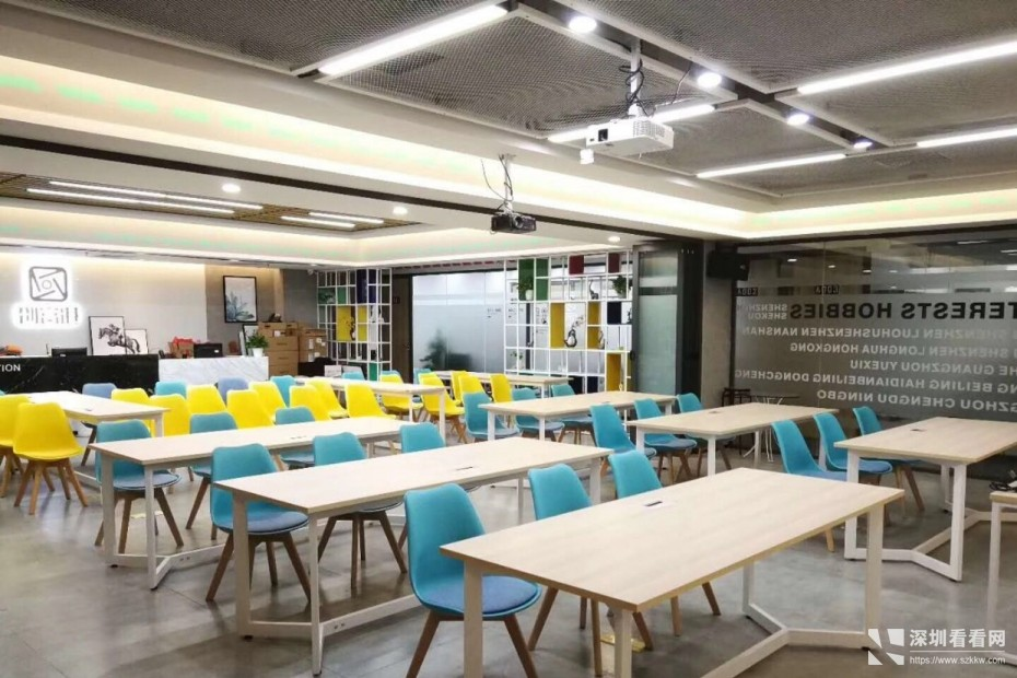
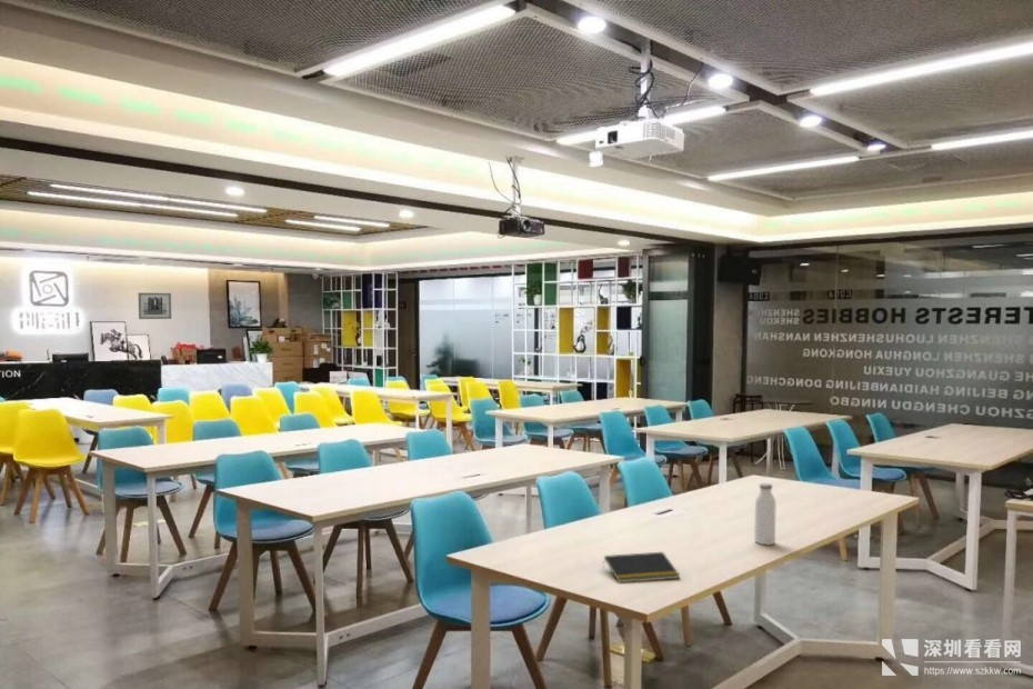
+ water bottle [753,482,776,546]
+ notepad [602,551,681,583]
+ wall art [138,291,172,320]
